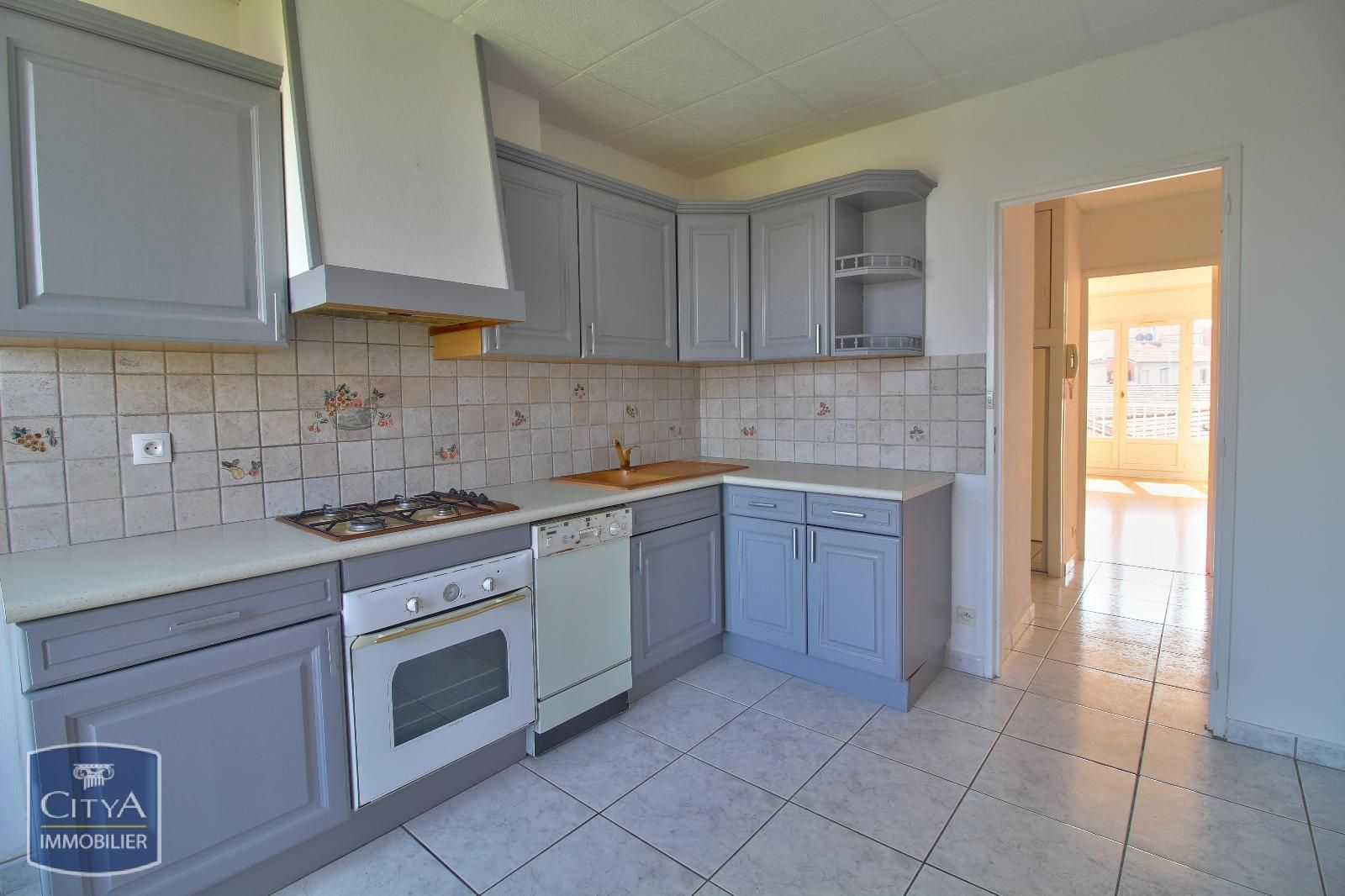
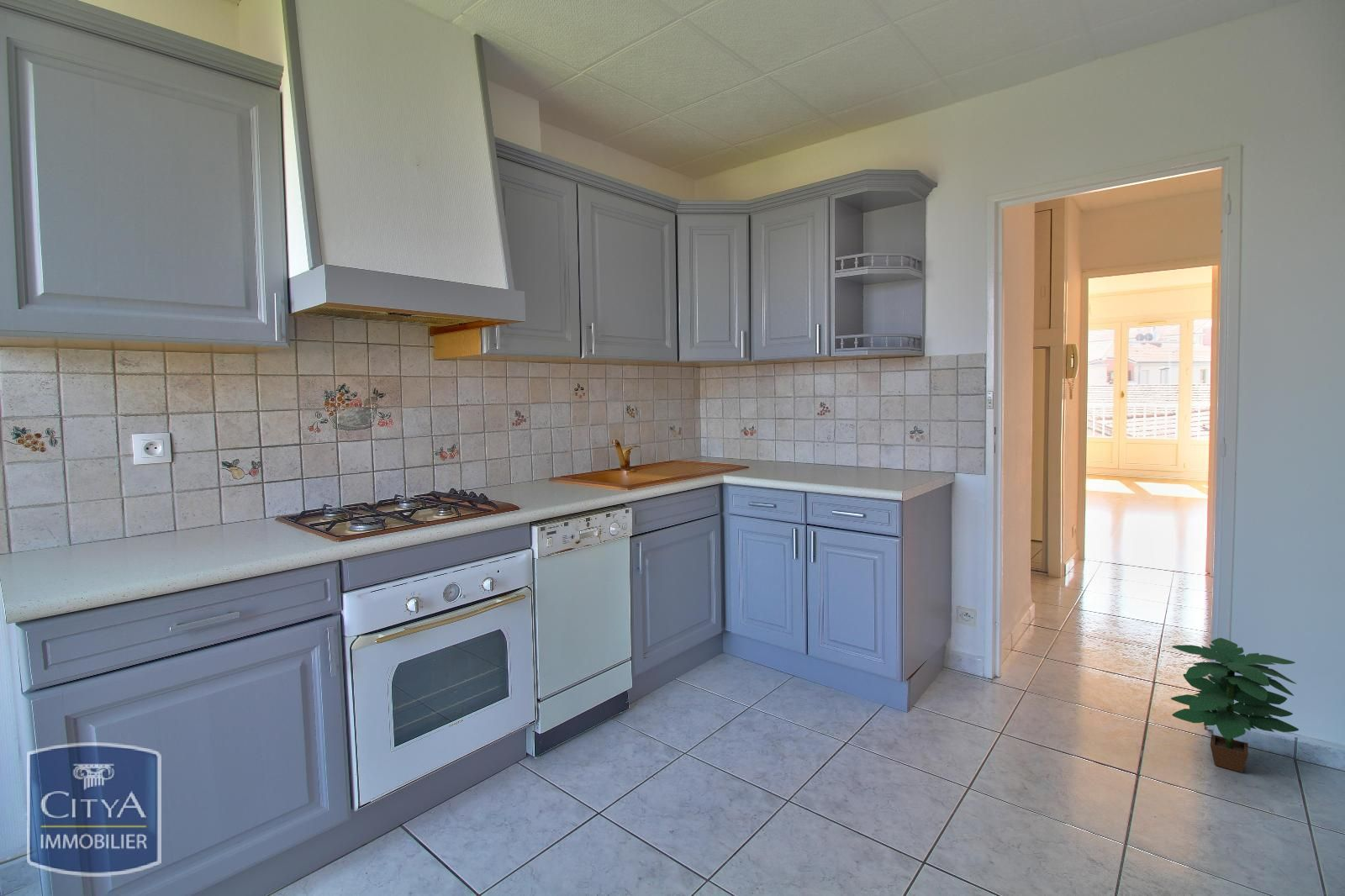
+ potted plant [1170,637,1300,773]
